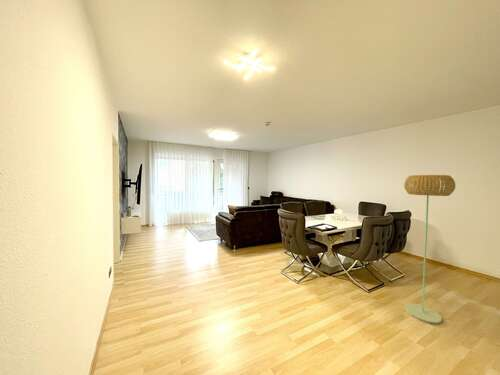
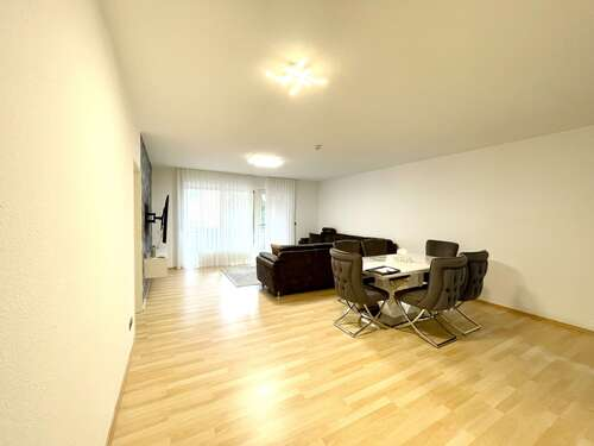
- floor lamp [403,174,456,325]
